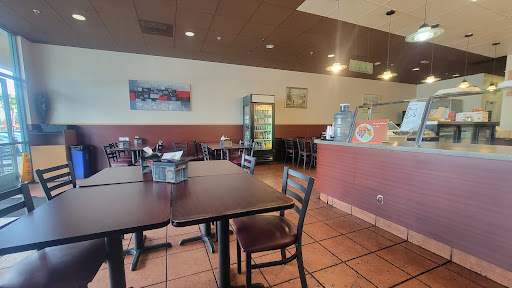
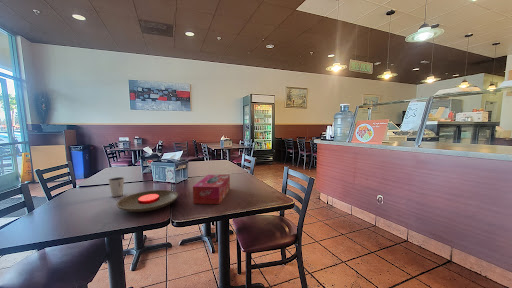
+ tissue box [192,174,231,205]
+ plate [116,189,179,213]
+ dixie cup [107,176,125,198]
